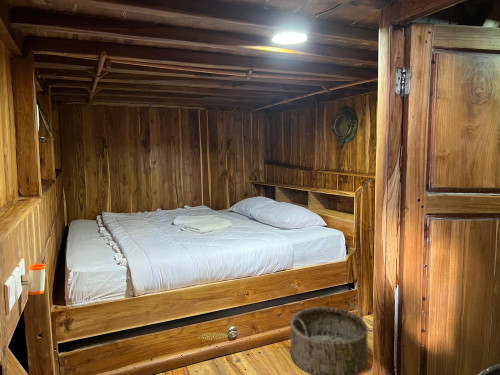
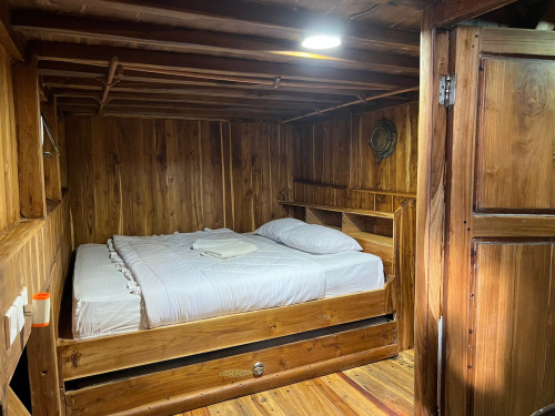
- basket [289,304,369,375]
